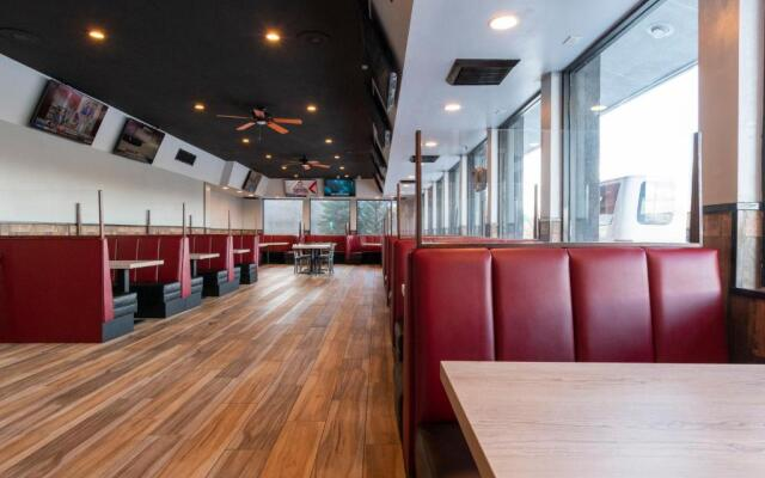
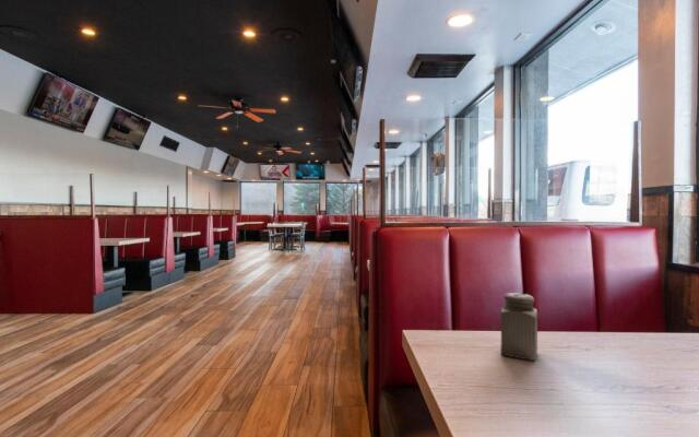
+ salt shaker [499,292,538,362]
